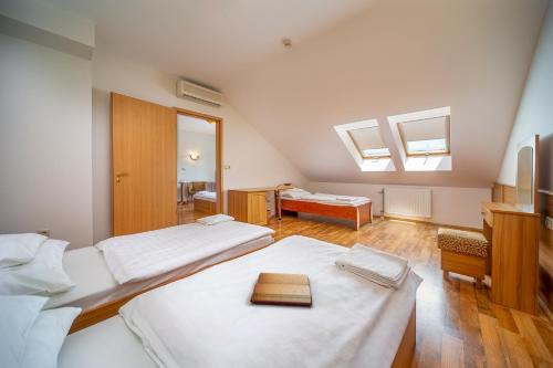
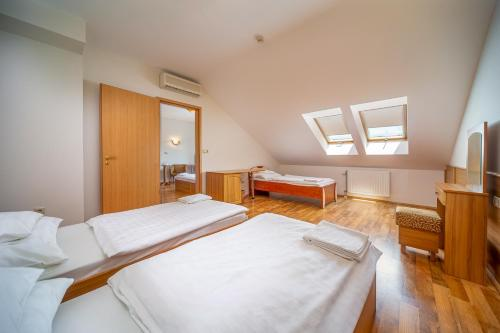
- bible [249,272,314,306]
